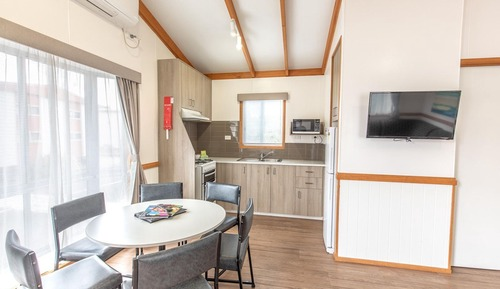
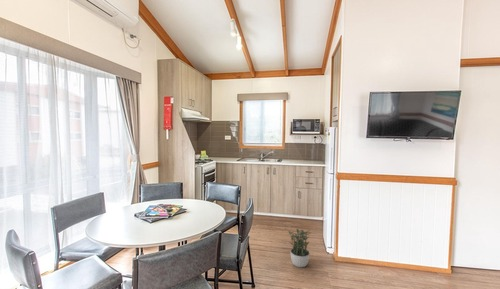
+ potted plant [286,228,312,268]
